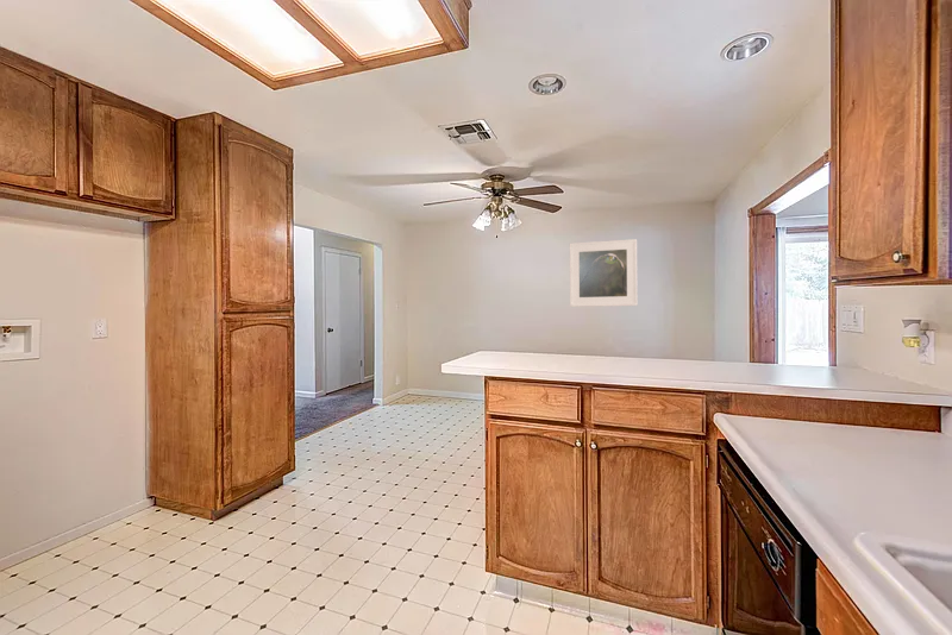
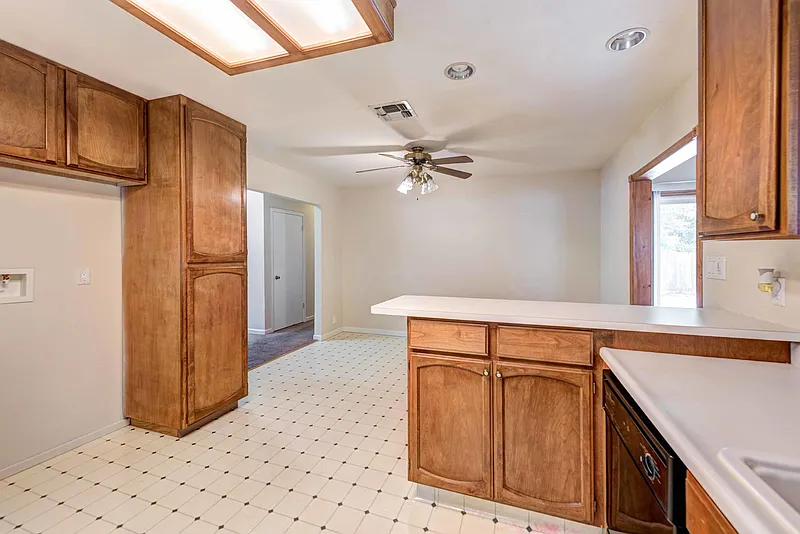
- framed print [569,238,639,308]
